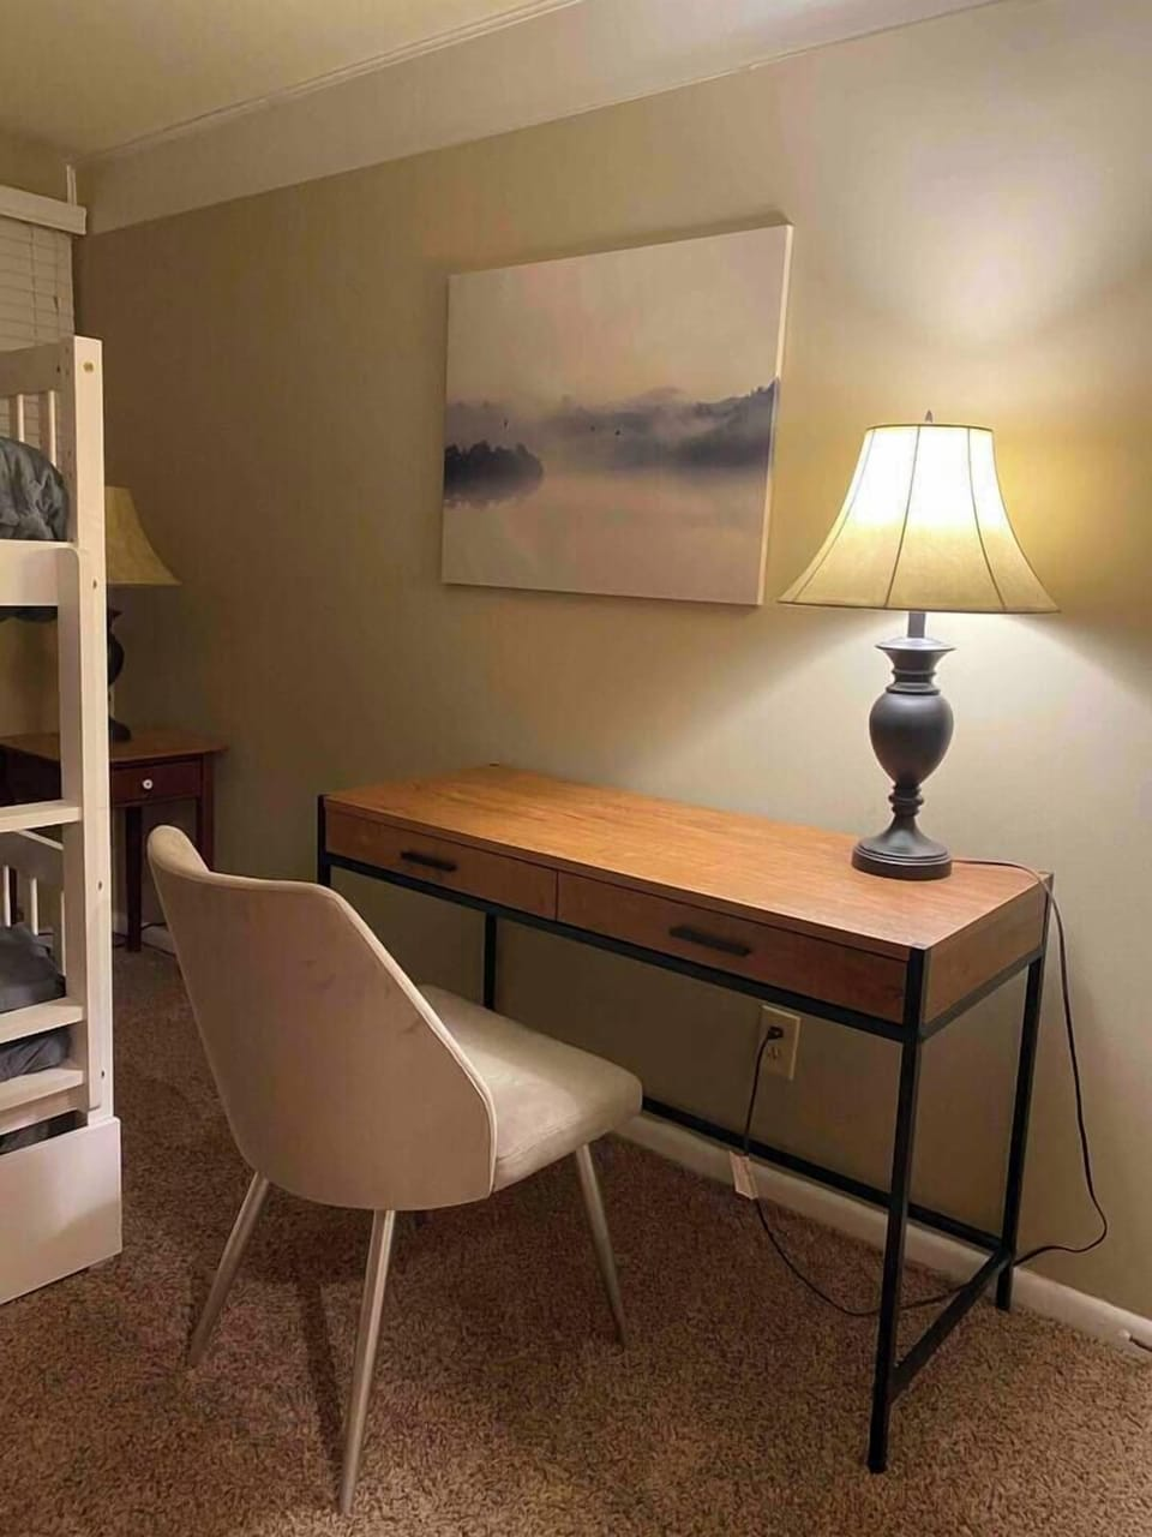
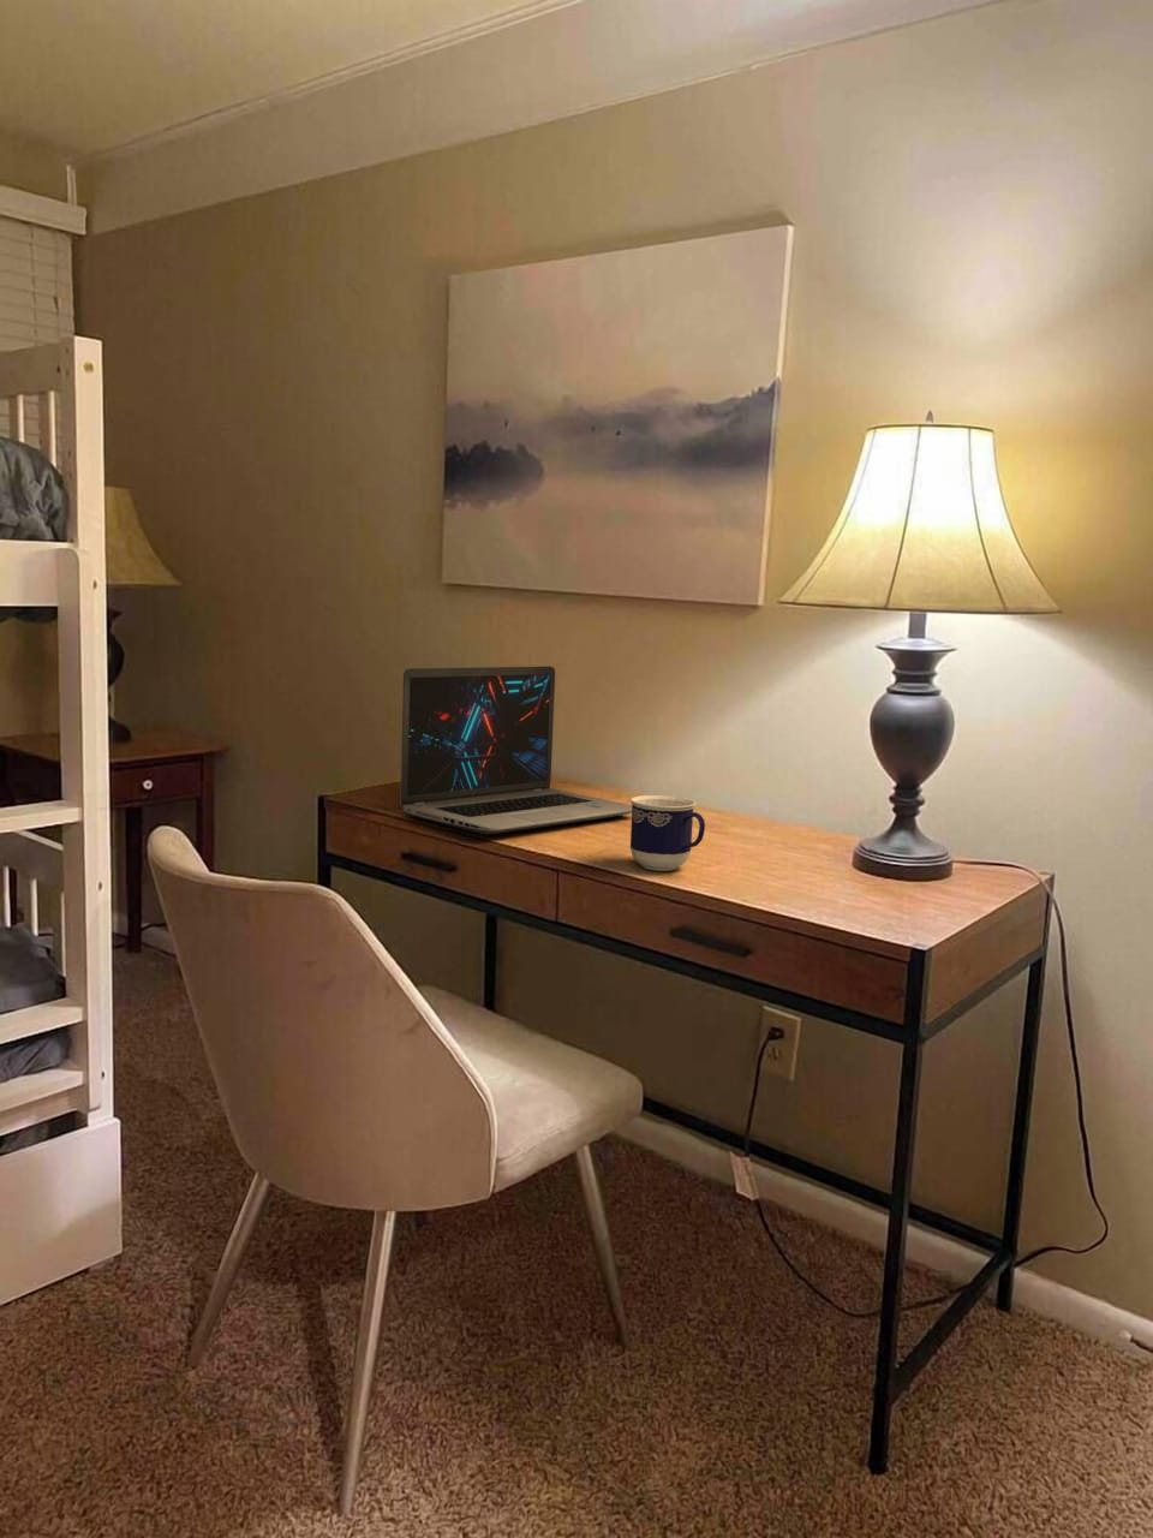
+ laptop [398,666,632,836]
+ cup [630,794,706,872]
